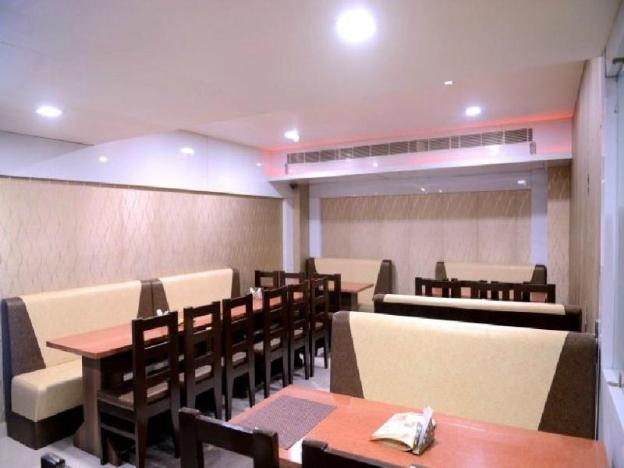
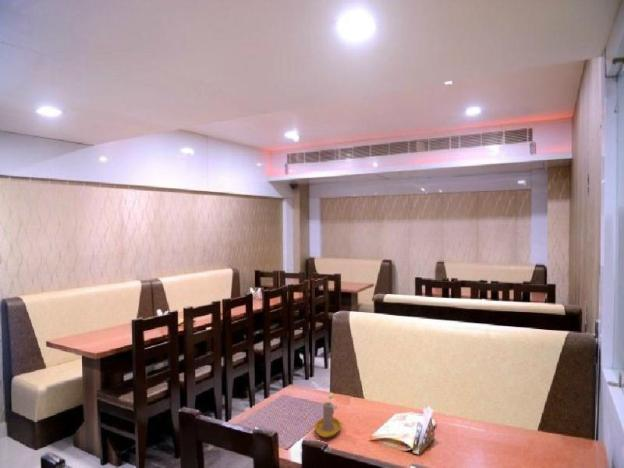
+ candle holder [313,392,343,439]
